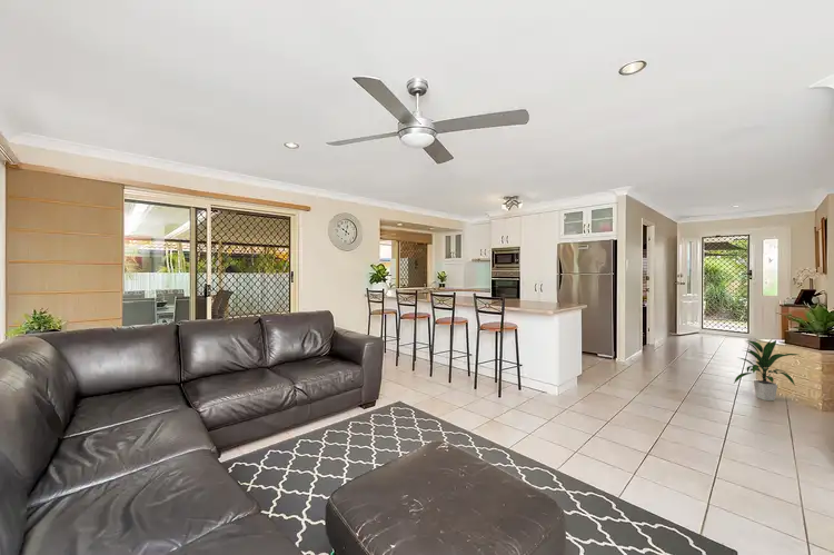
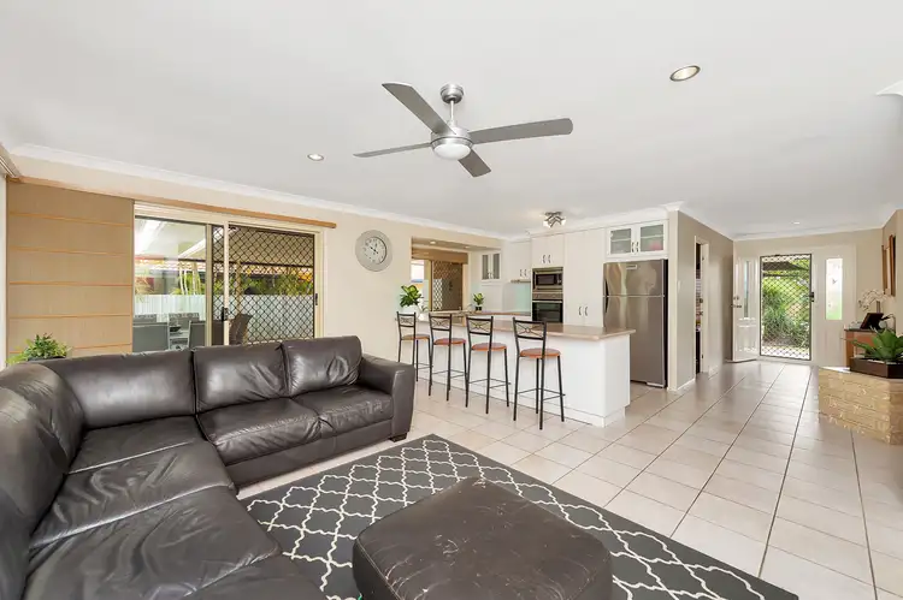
- indoor plant [733,337,798,402]
